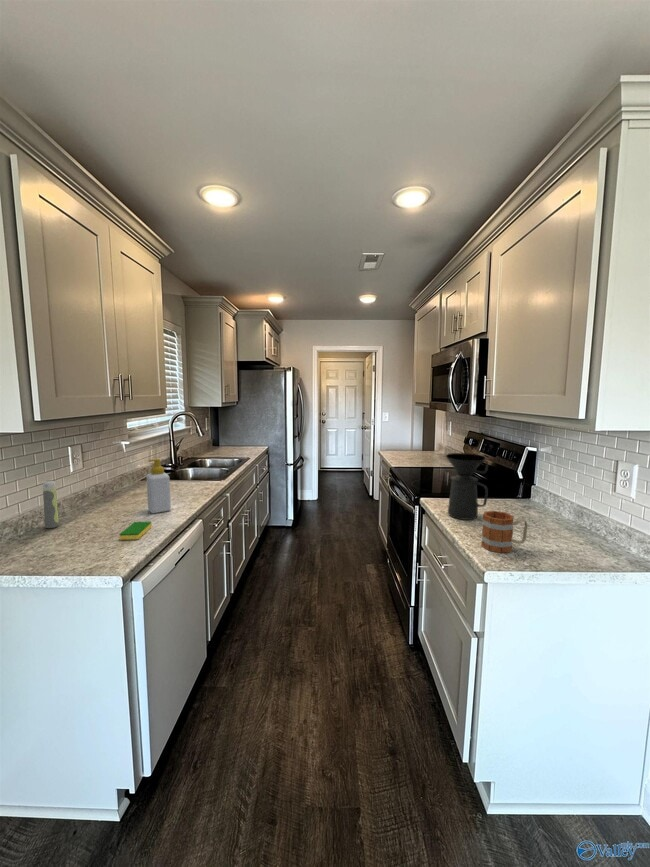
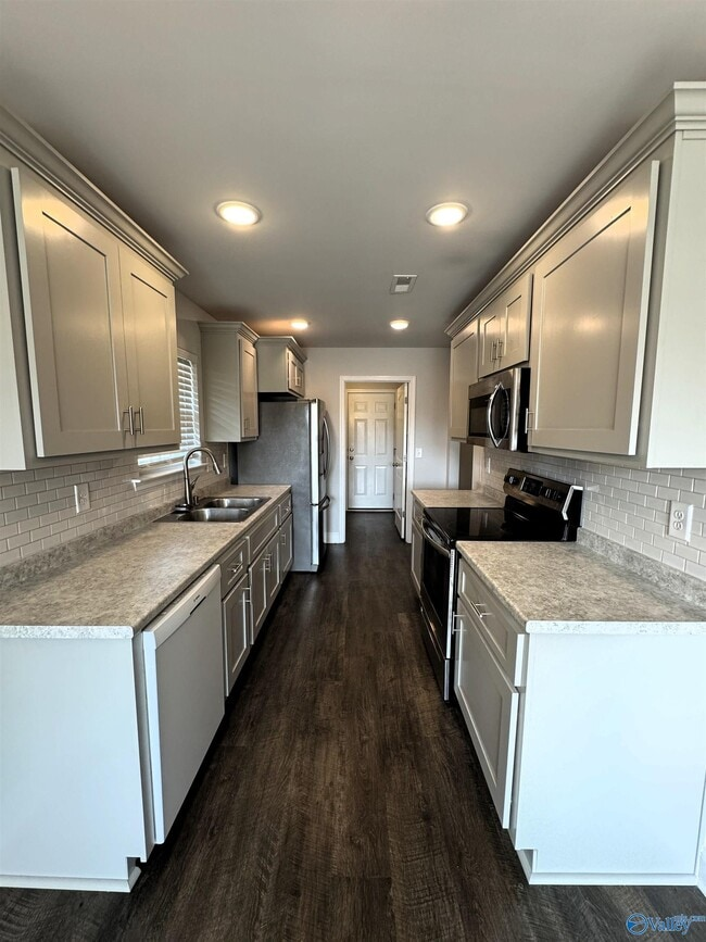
- dish sponge [119,521,153,541]
- mug [480,510,529,554]
- spray bottle [42,479,60,529]
- coffee maker [445,452,489,521]
- soap bottle [145,458,172,514]
